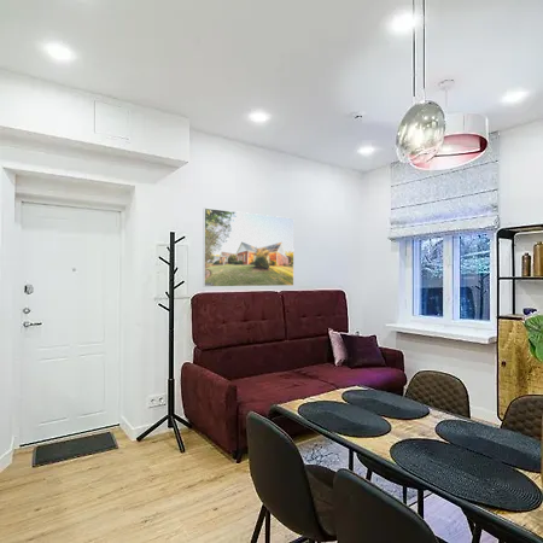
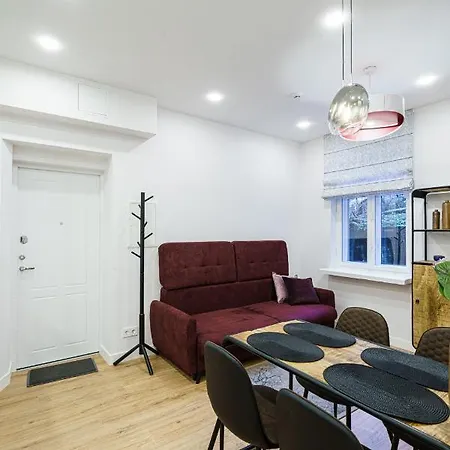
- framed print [202,206,296,288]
